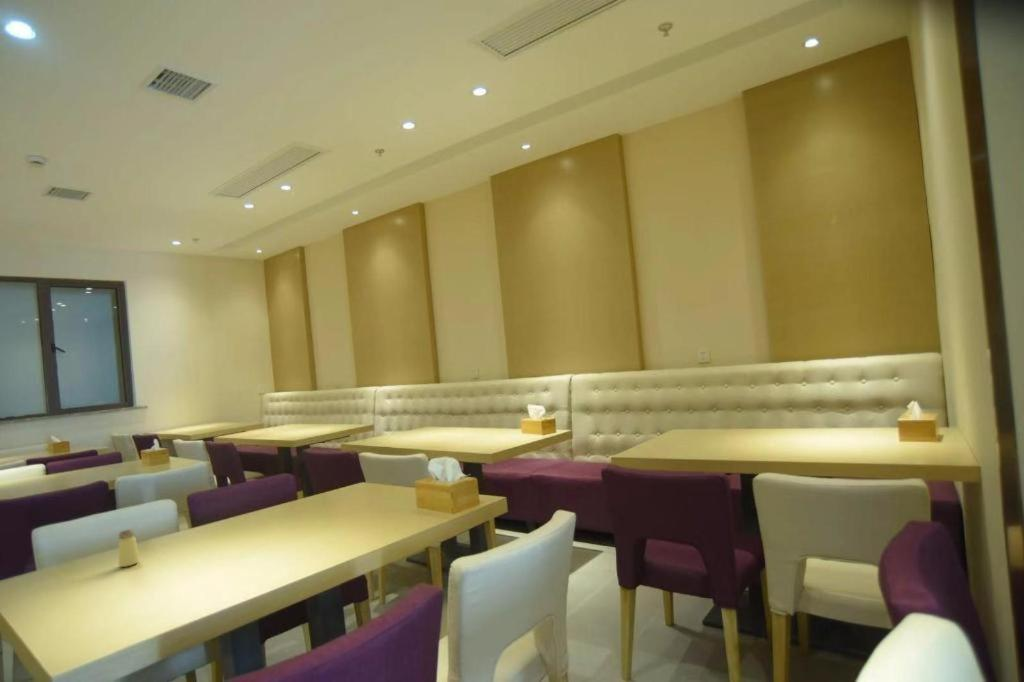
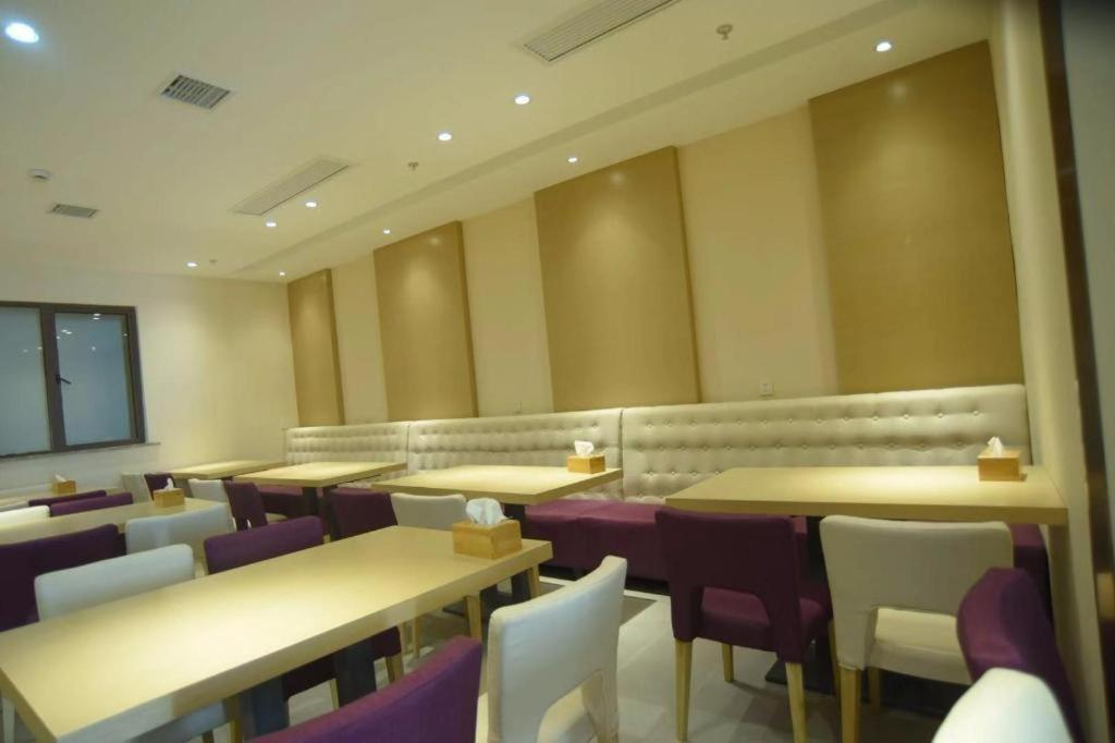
- saltshaker [118,528,140,568]
